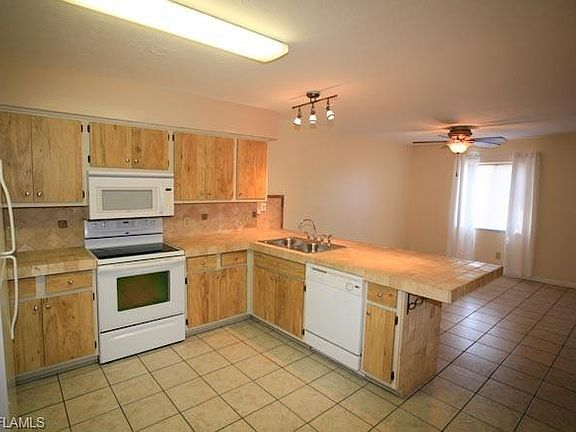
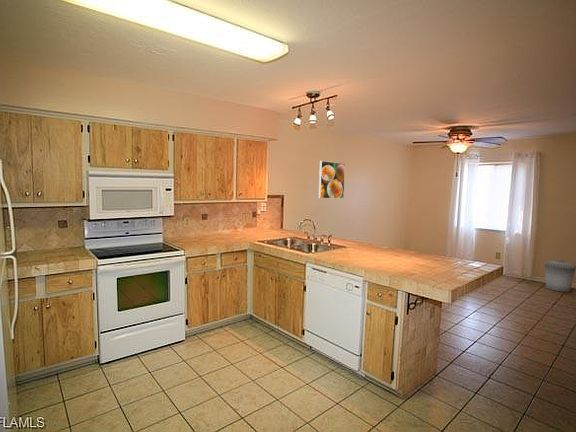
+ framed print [318,160,346,200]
+ trash can [543,259,576,293]
